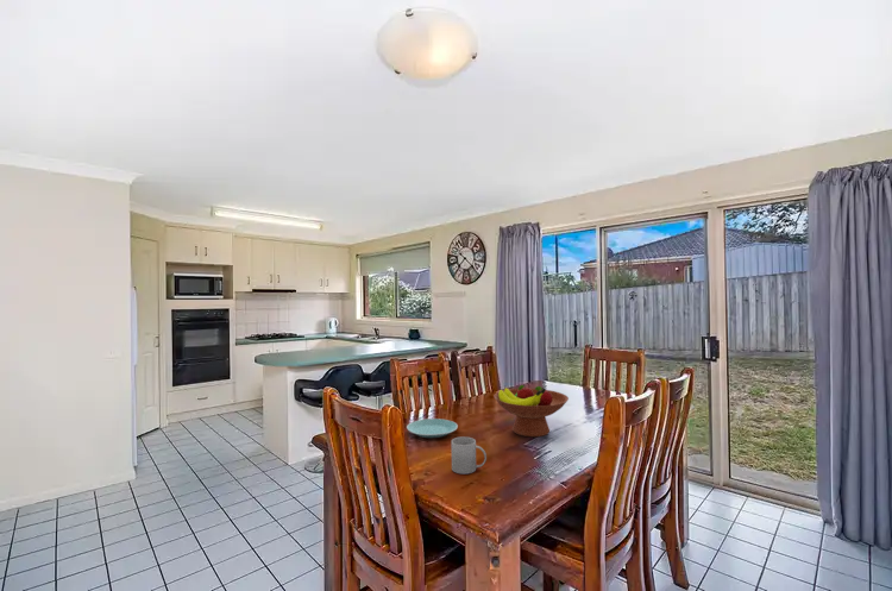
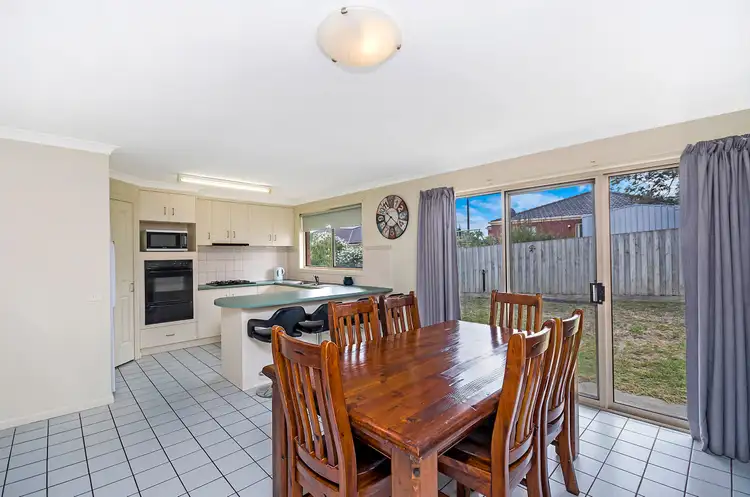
- mug [451,435,488,474]
- plate [406,417,459,439]
- fruit bowl [492,384,570,438]
